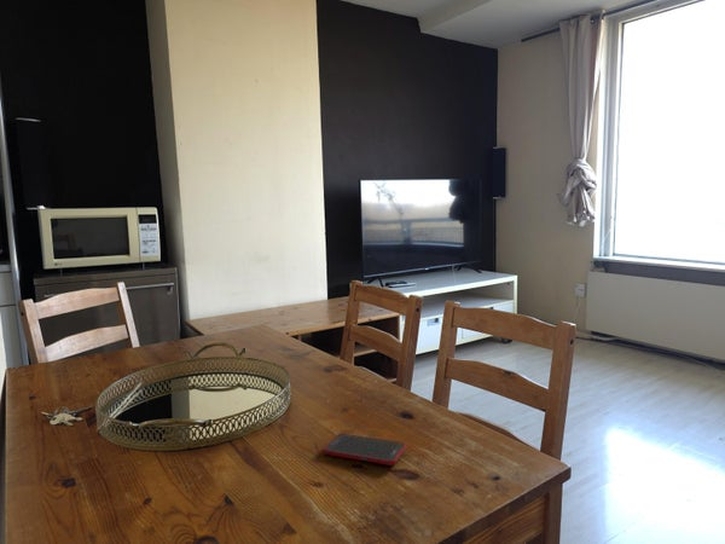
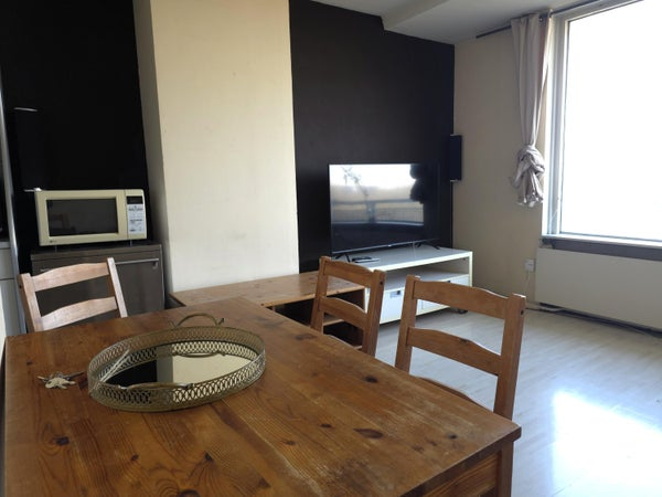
- cell phone [321,433,406,467]
